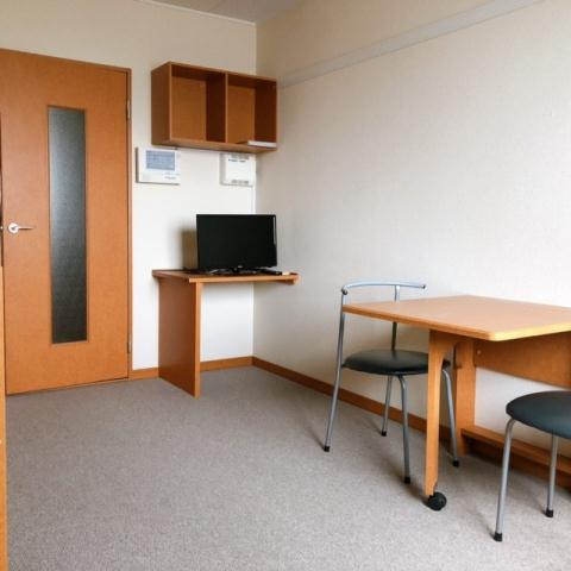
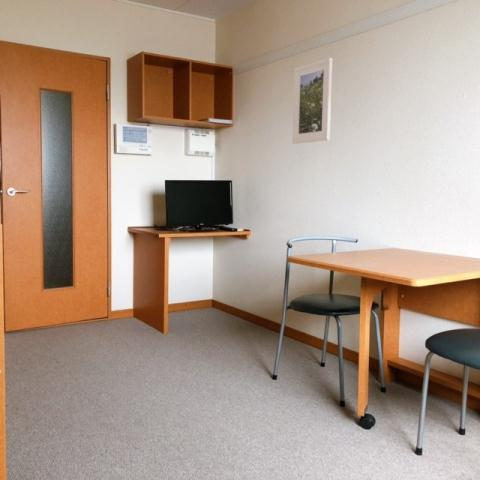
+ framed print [291,57,333,145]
